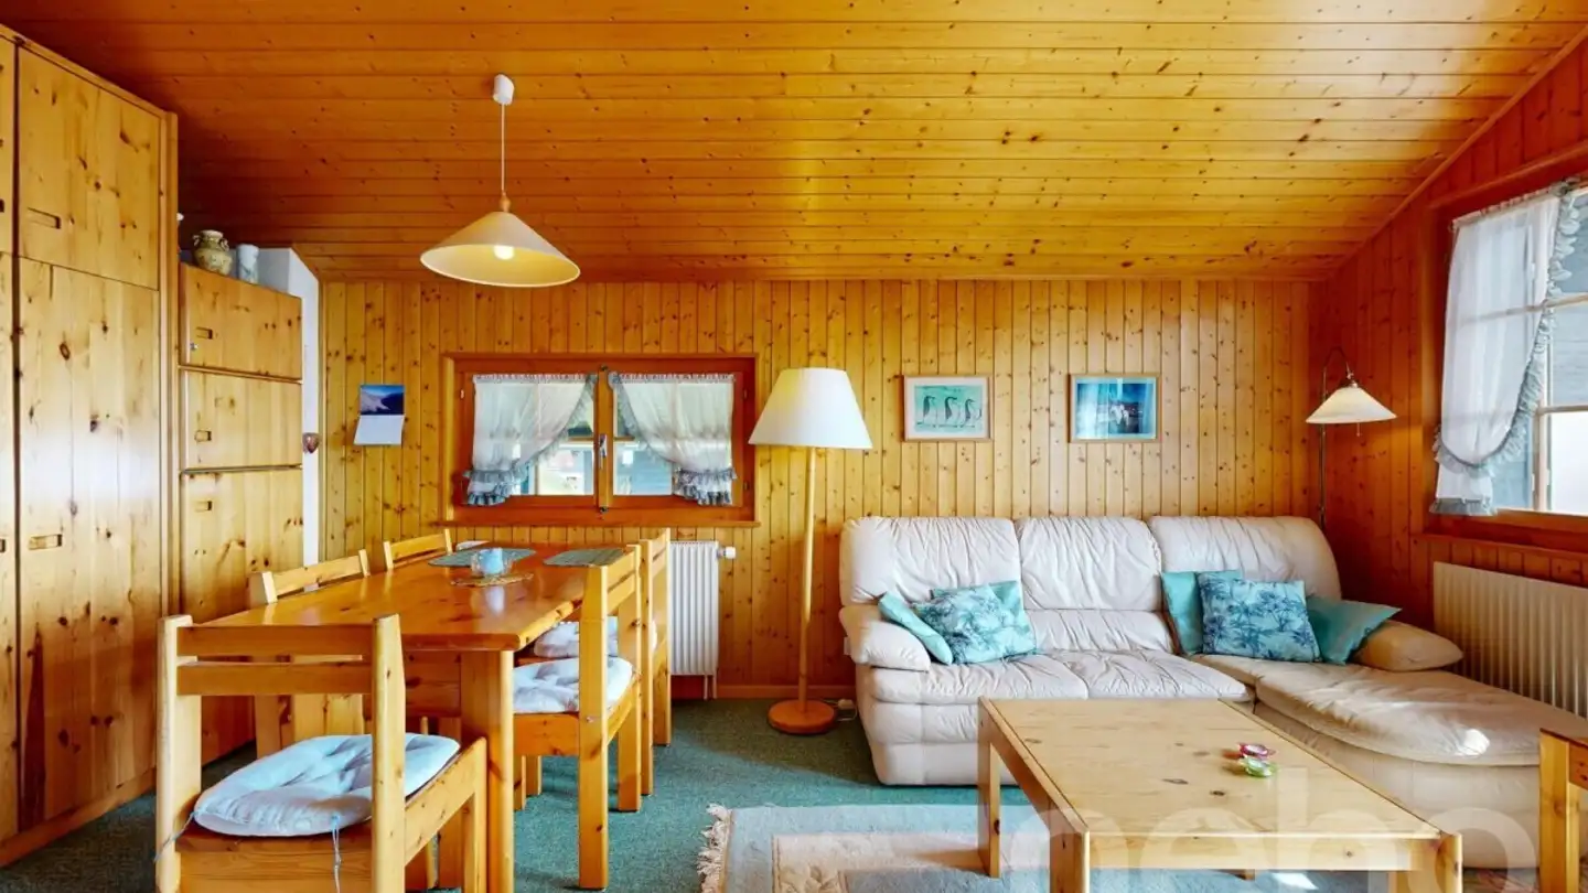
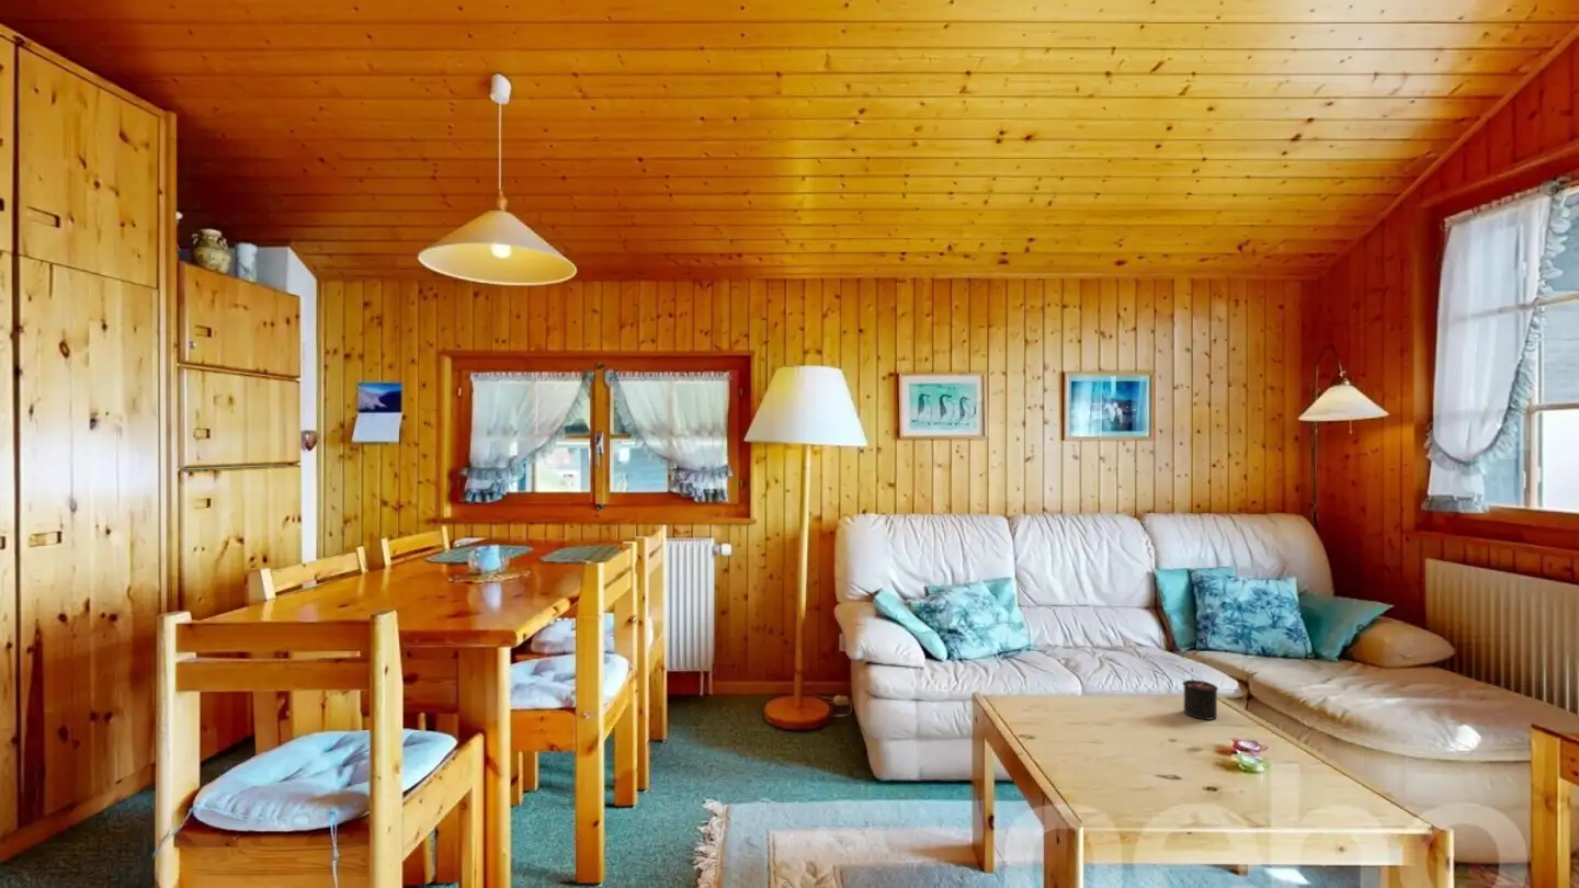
+ candle [1181,667,1219,721]
